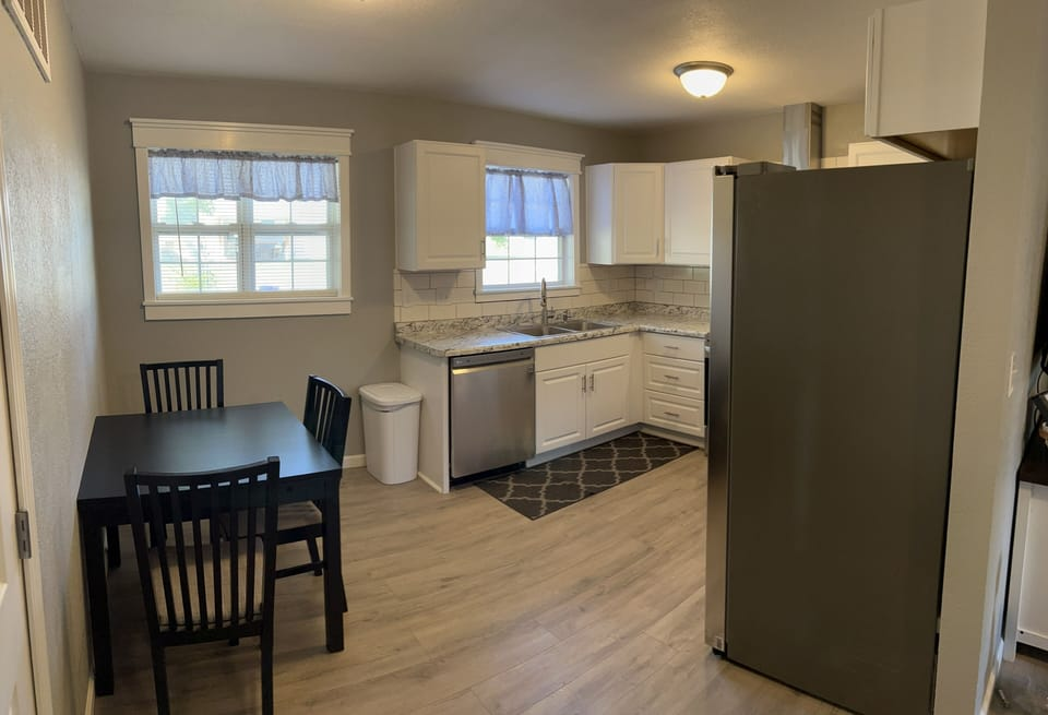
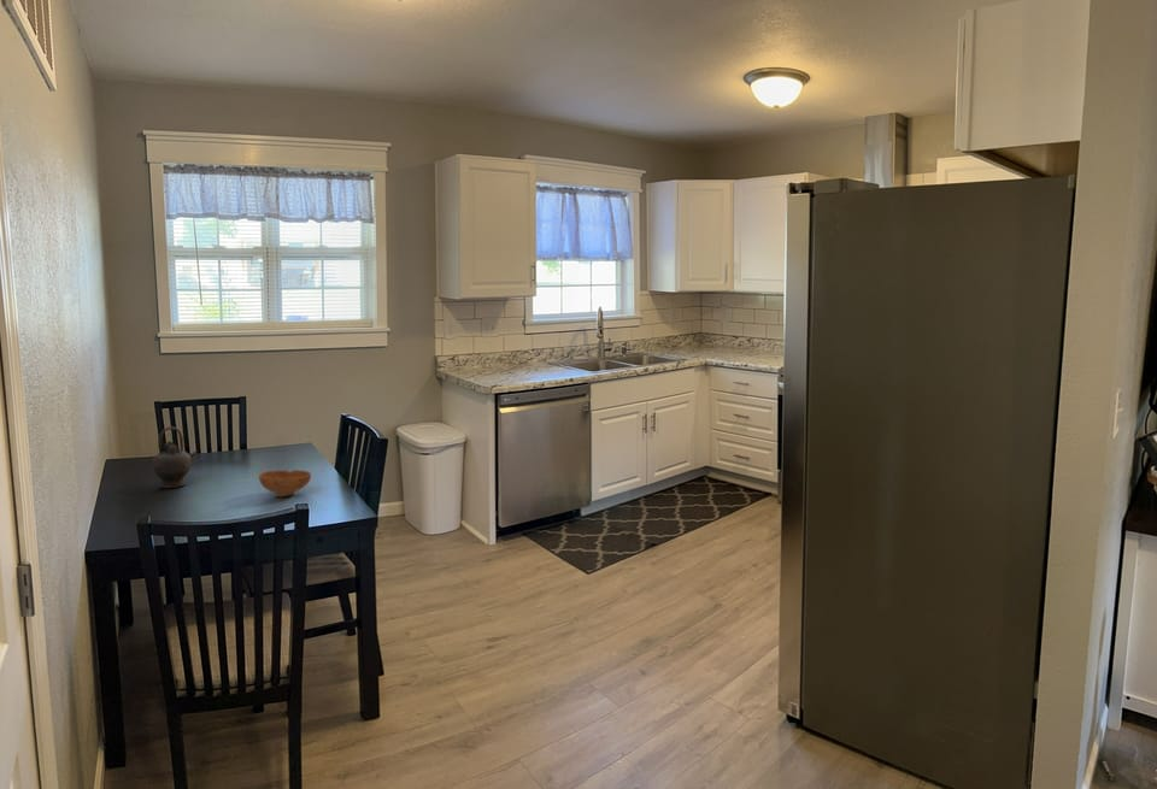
+ bowl [258,469,312,497]
+ teapot [151,425,200,489]
